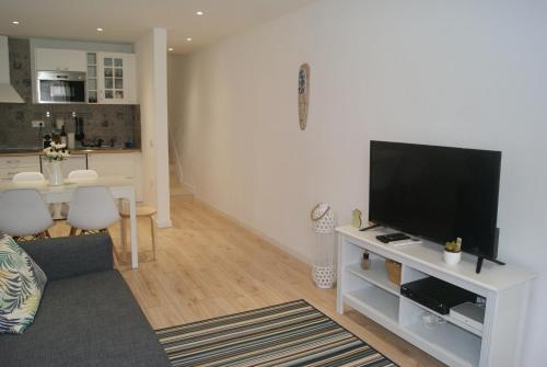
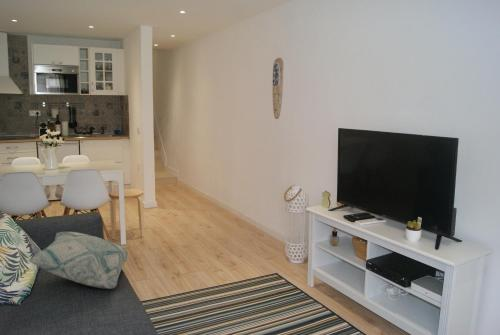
+ decorative pillow [27,231,129,290]
